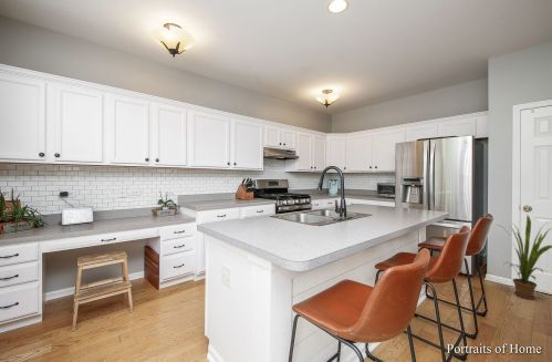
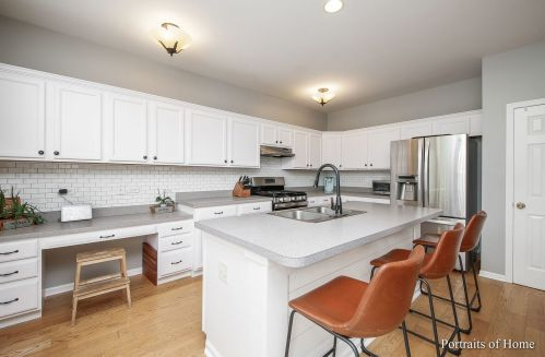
- house plant [497,215,552,300]
